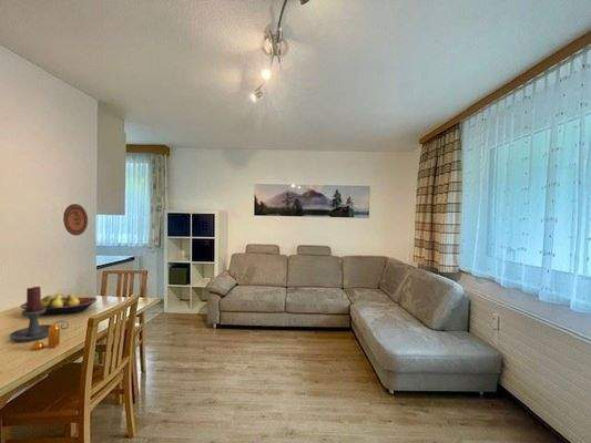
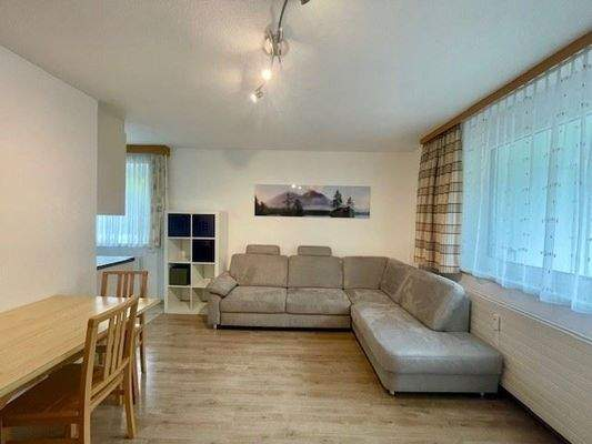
- candle holder [9,286,70,342]
- decorative plate [62,203,89,237]
- pepper shaker [31,323,61,351]
- fruit bowl [20,293,98,317]
